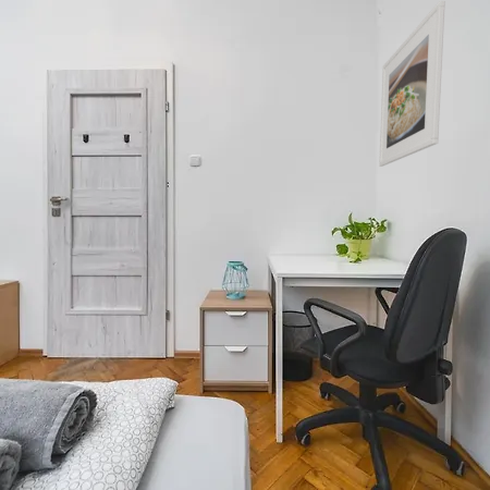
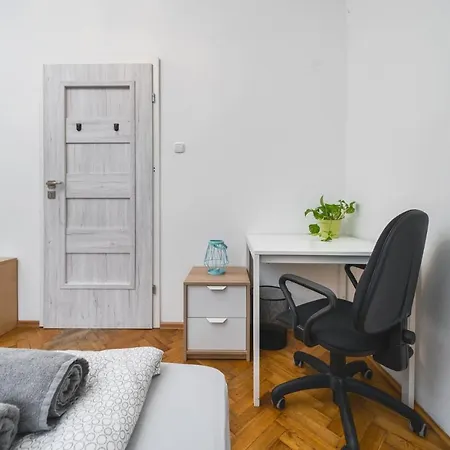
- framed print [378,0,446,168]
